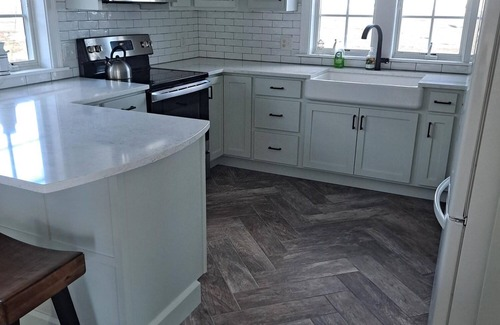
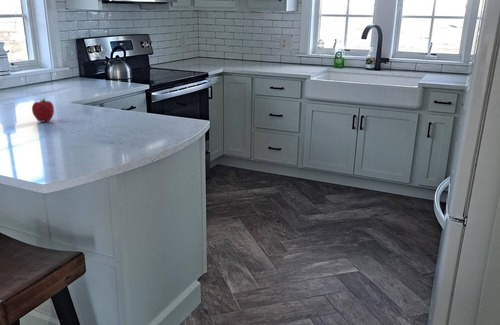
+ fruit [31,98,55,122]
